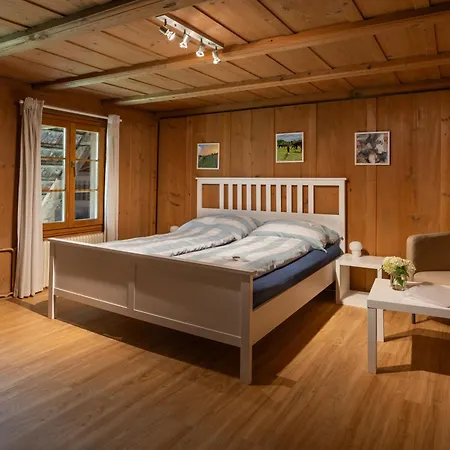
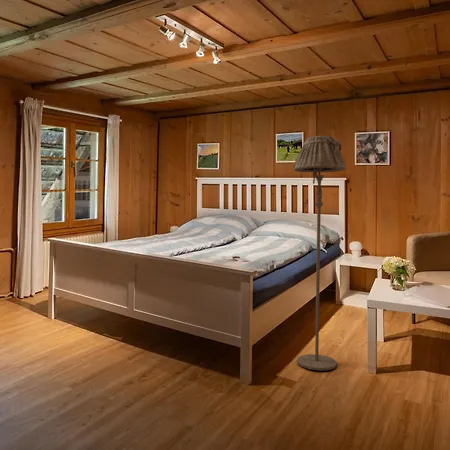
+ floor lamp [293,135,347,372]
